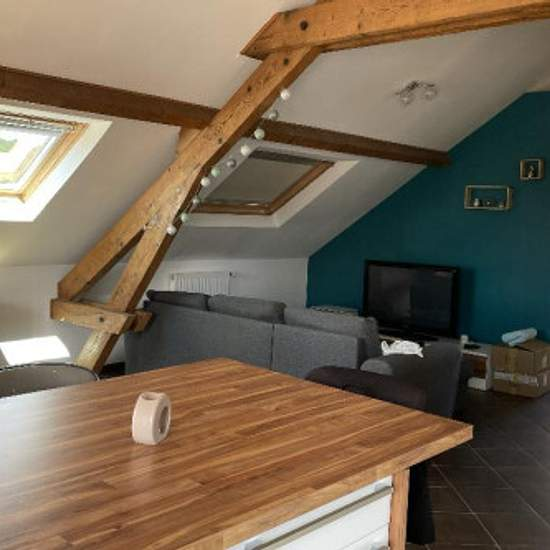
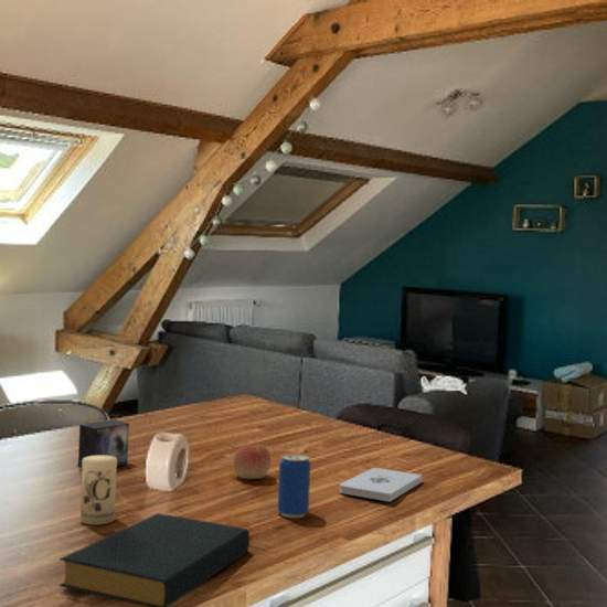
+ small box [76,418,130,469]
+ notepad [339,467,424,503]
+ beverage can [277,452,311,519]
+ hardback book [57,512,251,607]
+ apple [232,444,271,480]
+ candle [79,456,117,525]
